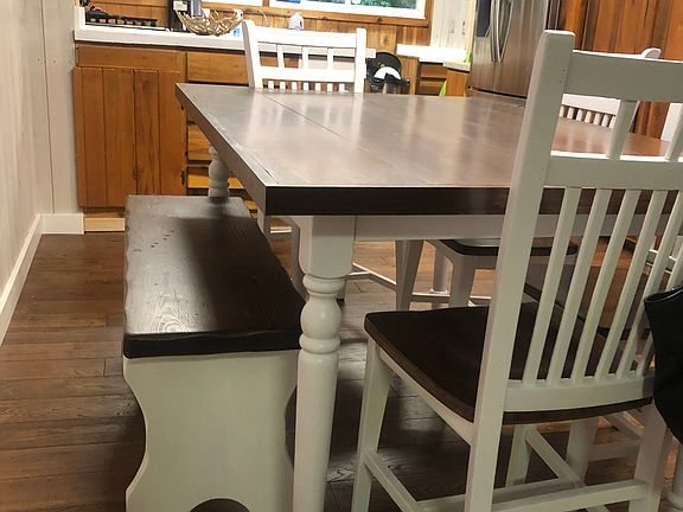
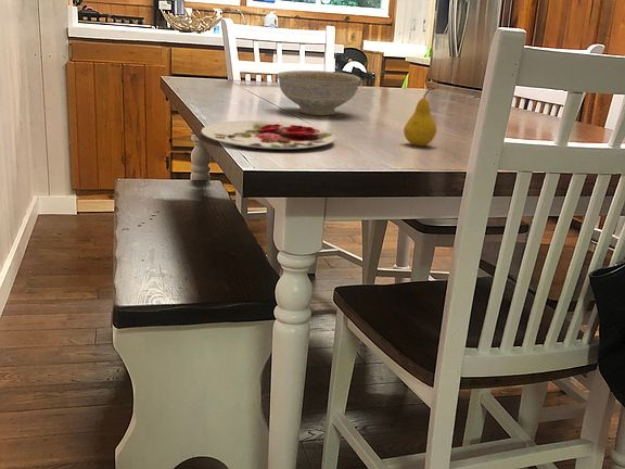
+ plate [201,119,336,151]
+ fruit [403,86,437,147]
+ decorative bowl [276,69,361,116]
